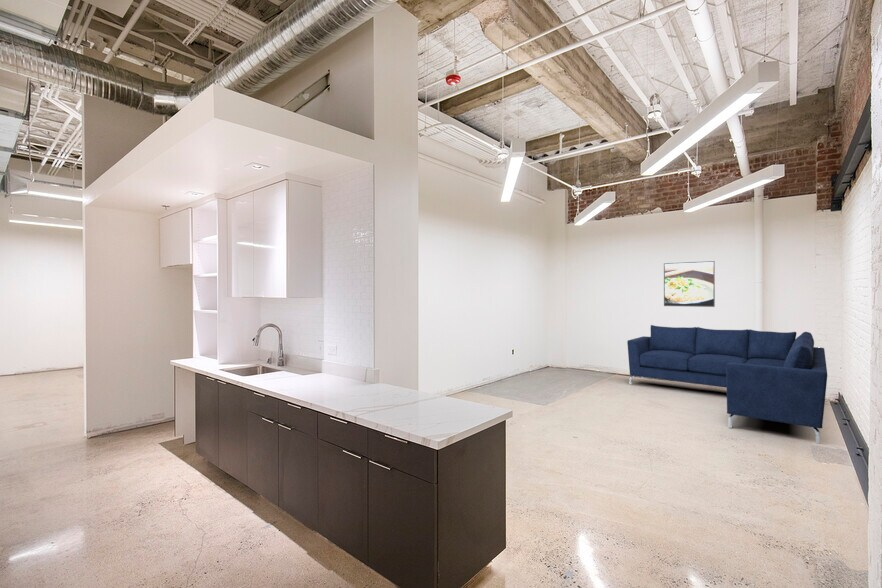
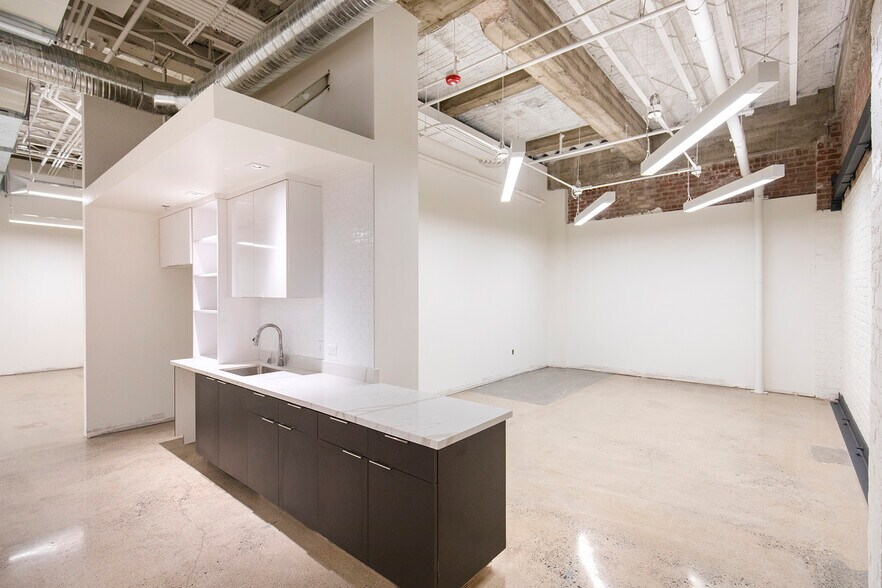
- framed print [663,260,716,308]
- sofa [626,324,828,444]
